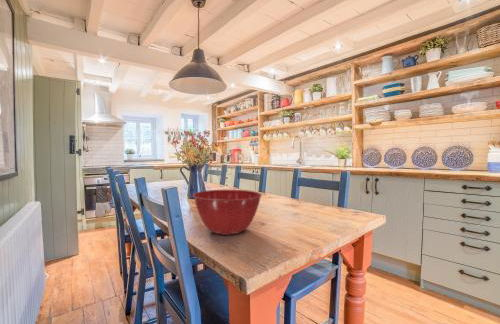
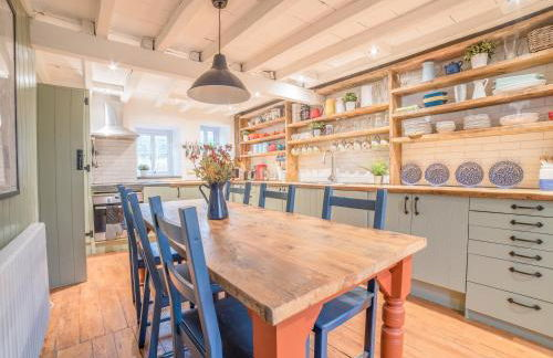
- mixing bowl [192,189,263,236]
